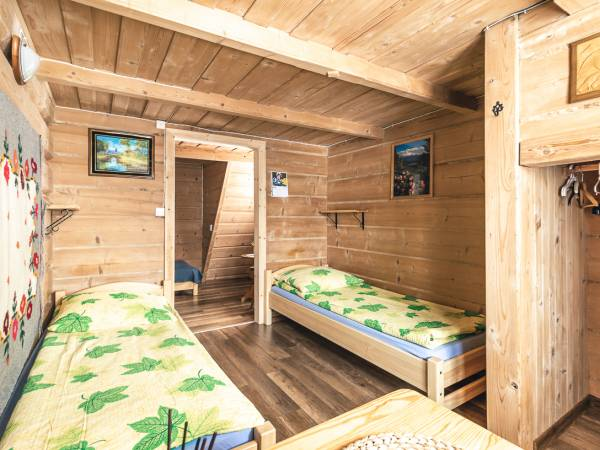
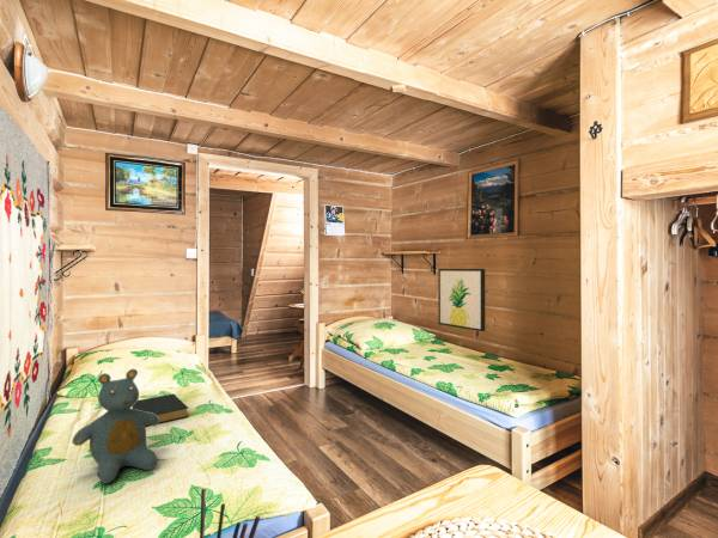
+ wall art [437,268,486,332]
+ hardback book [132,393,189,427]
+ teddy bear [71,368,159,484]
